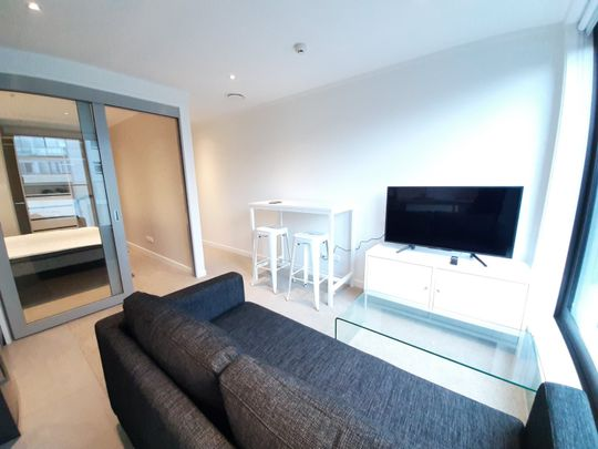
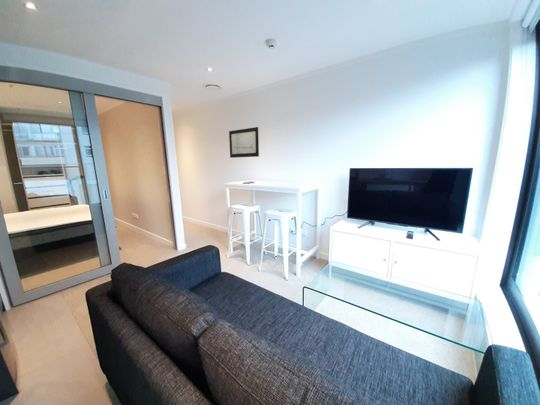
+ wall art [228,126,260,159]
